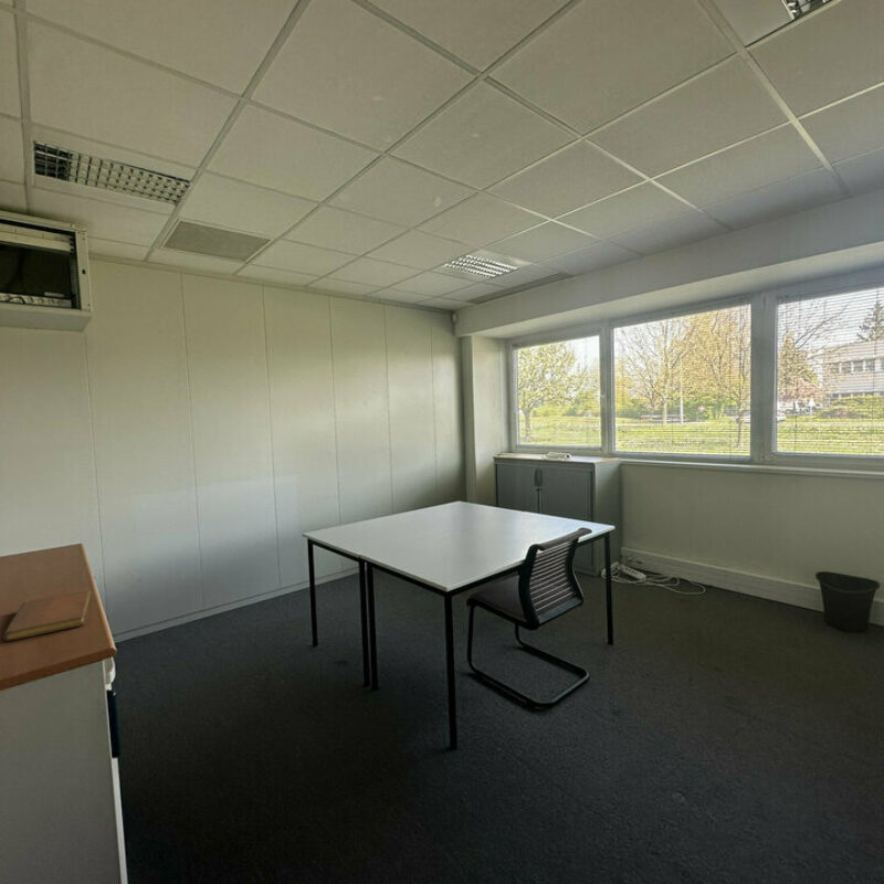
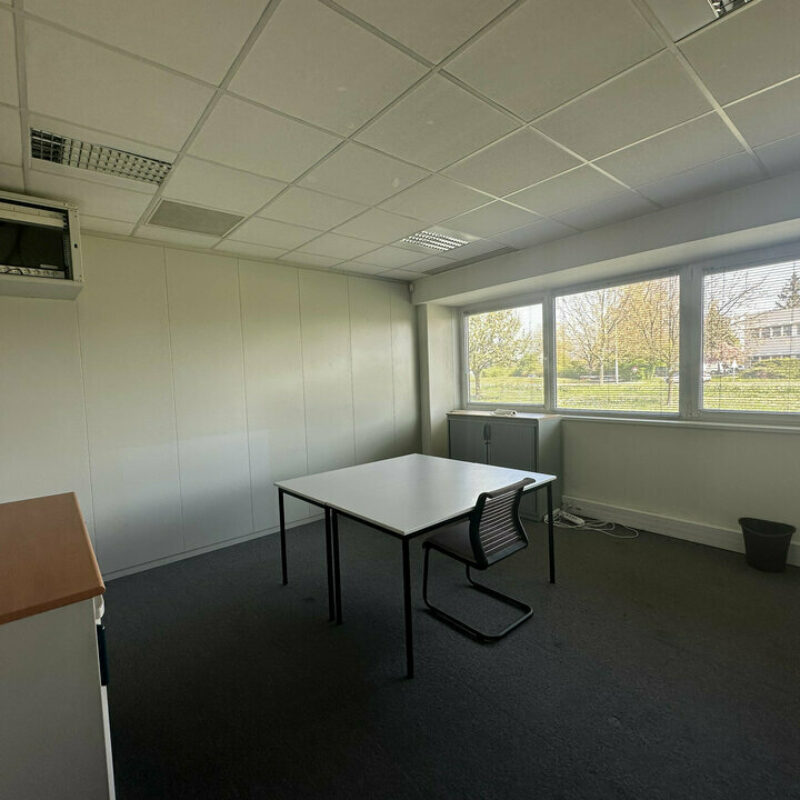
- notebook [3,589,92,642]
